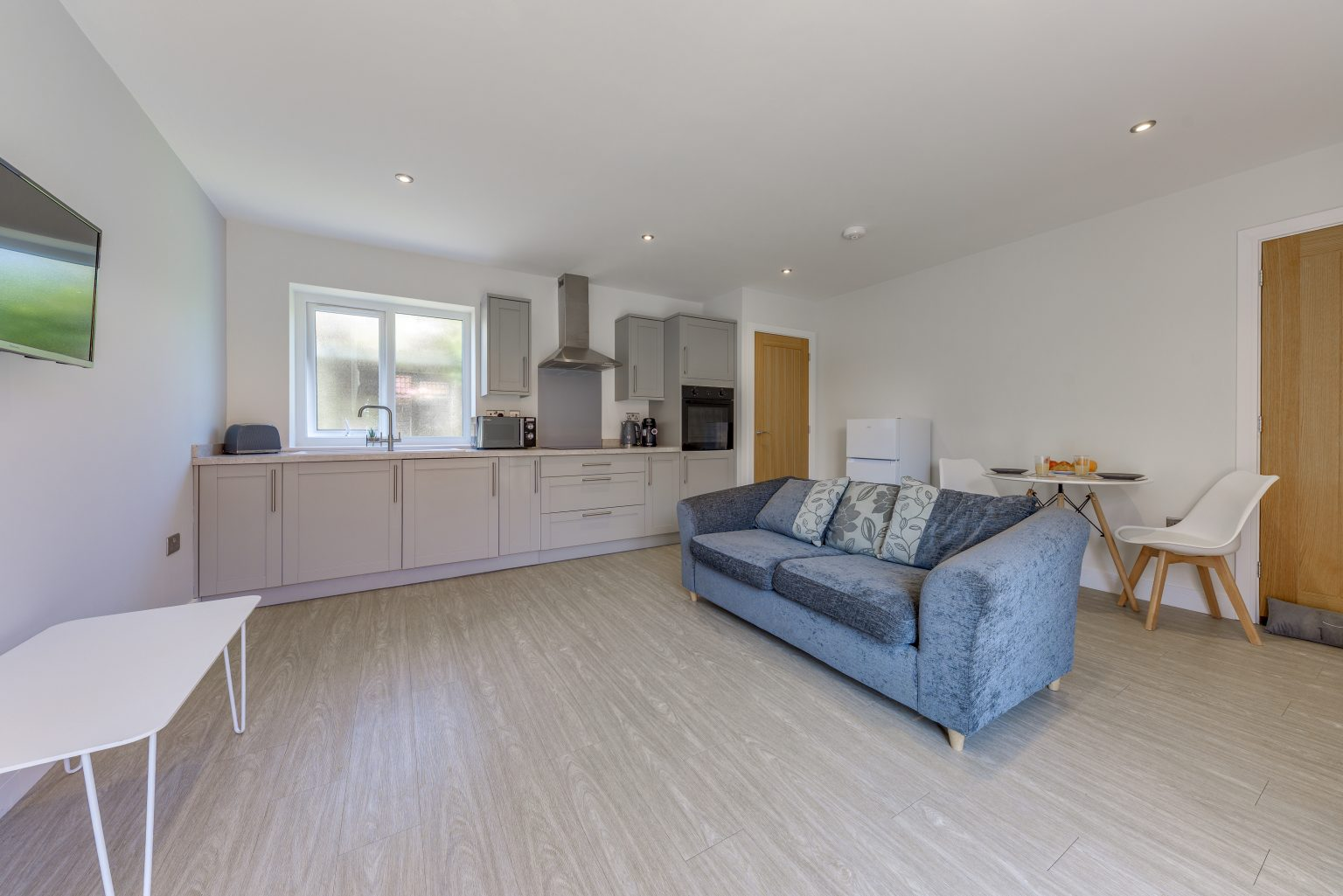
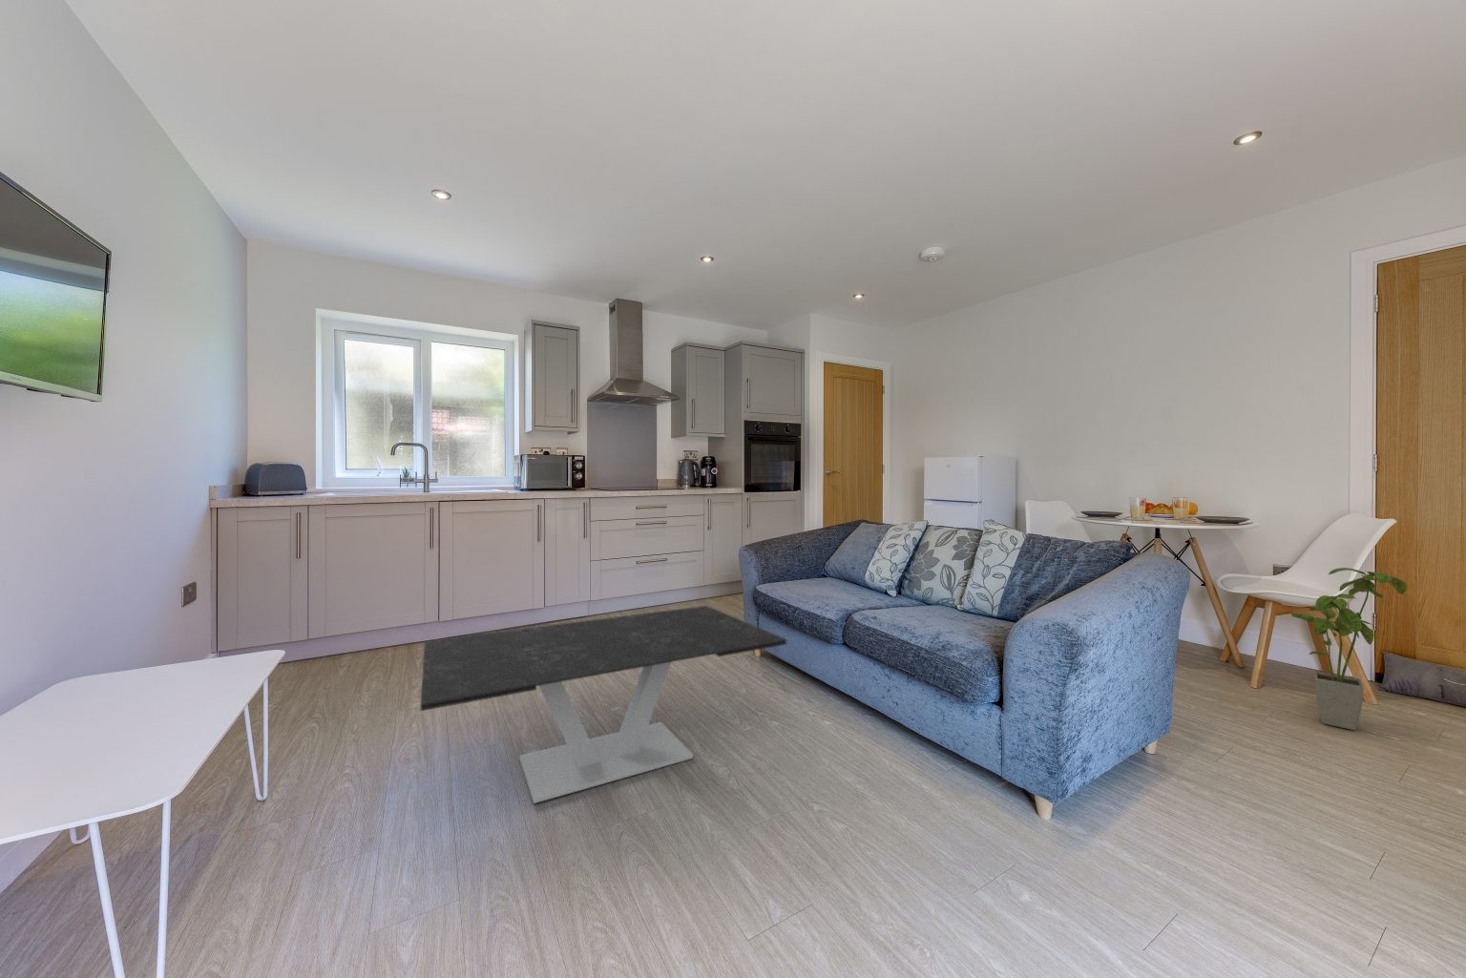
+ coffee table [420,605,787,804]
+ house plant [1290,566,1408,731]
